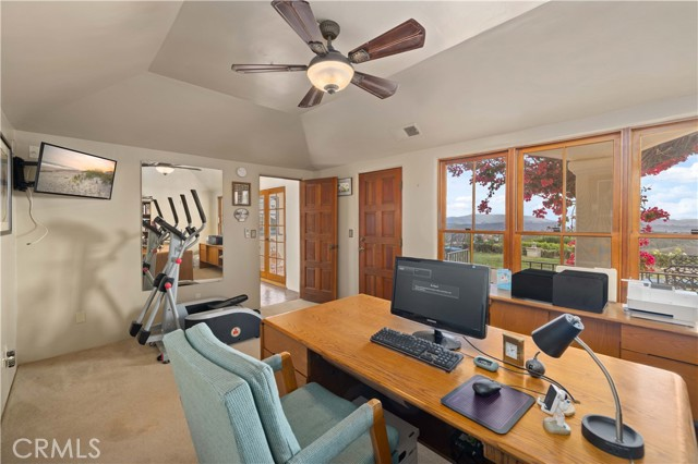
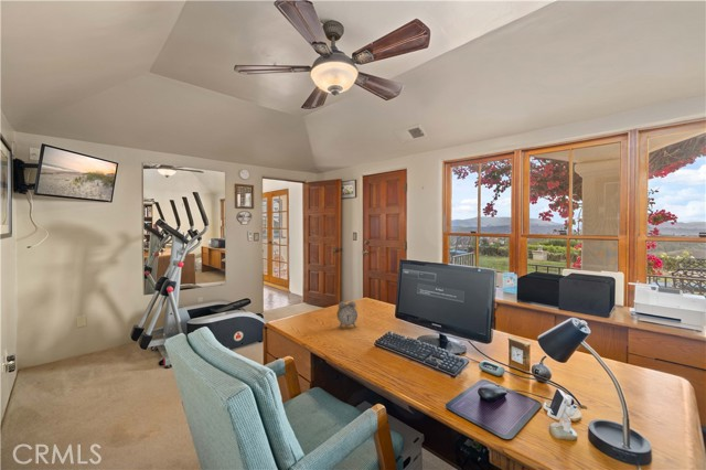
+ alarm clock [336,300,359,329]
